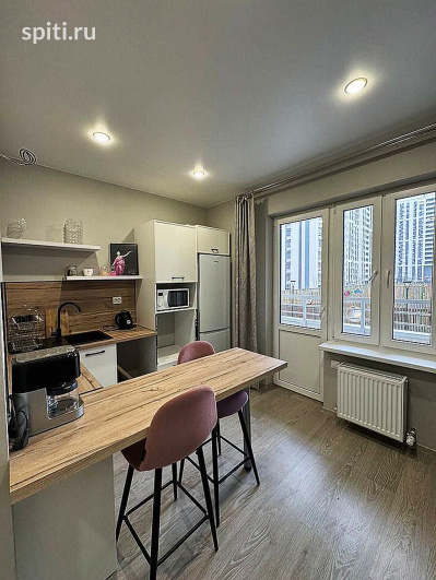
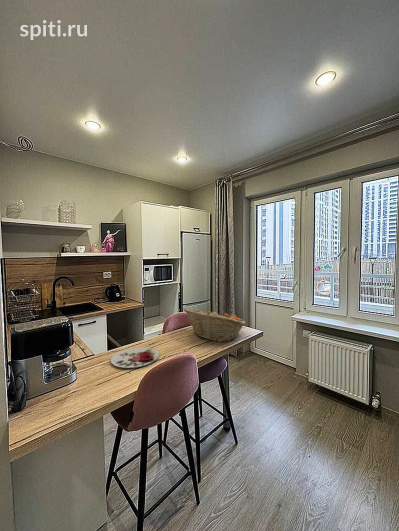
+ plate [110,346,160,369]
+ fruit basket [183,307,246,343]
